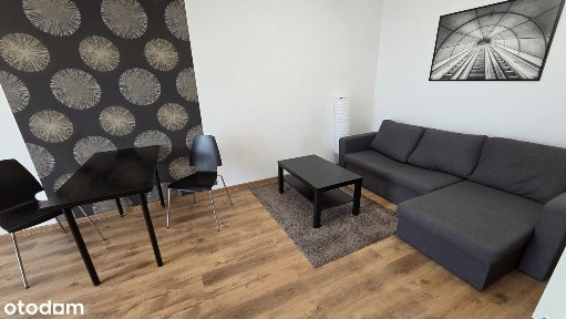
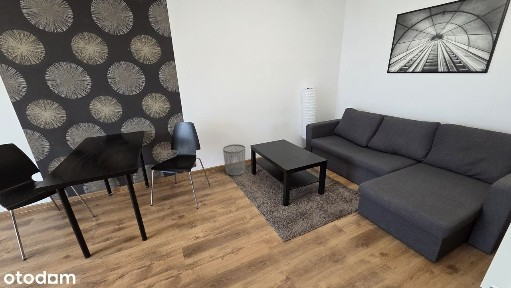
+ waste bin [222,143,246,176]
